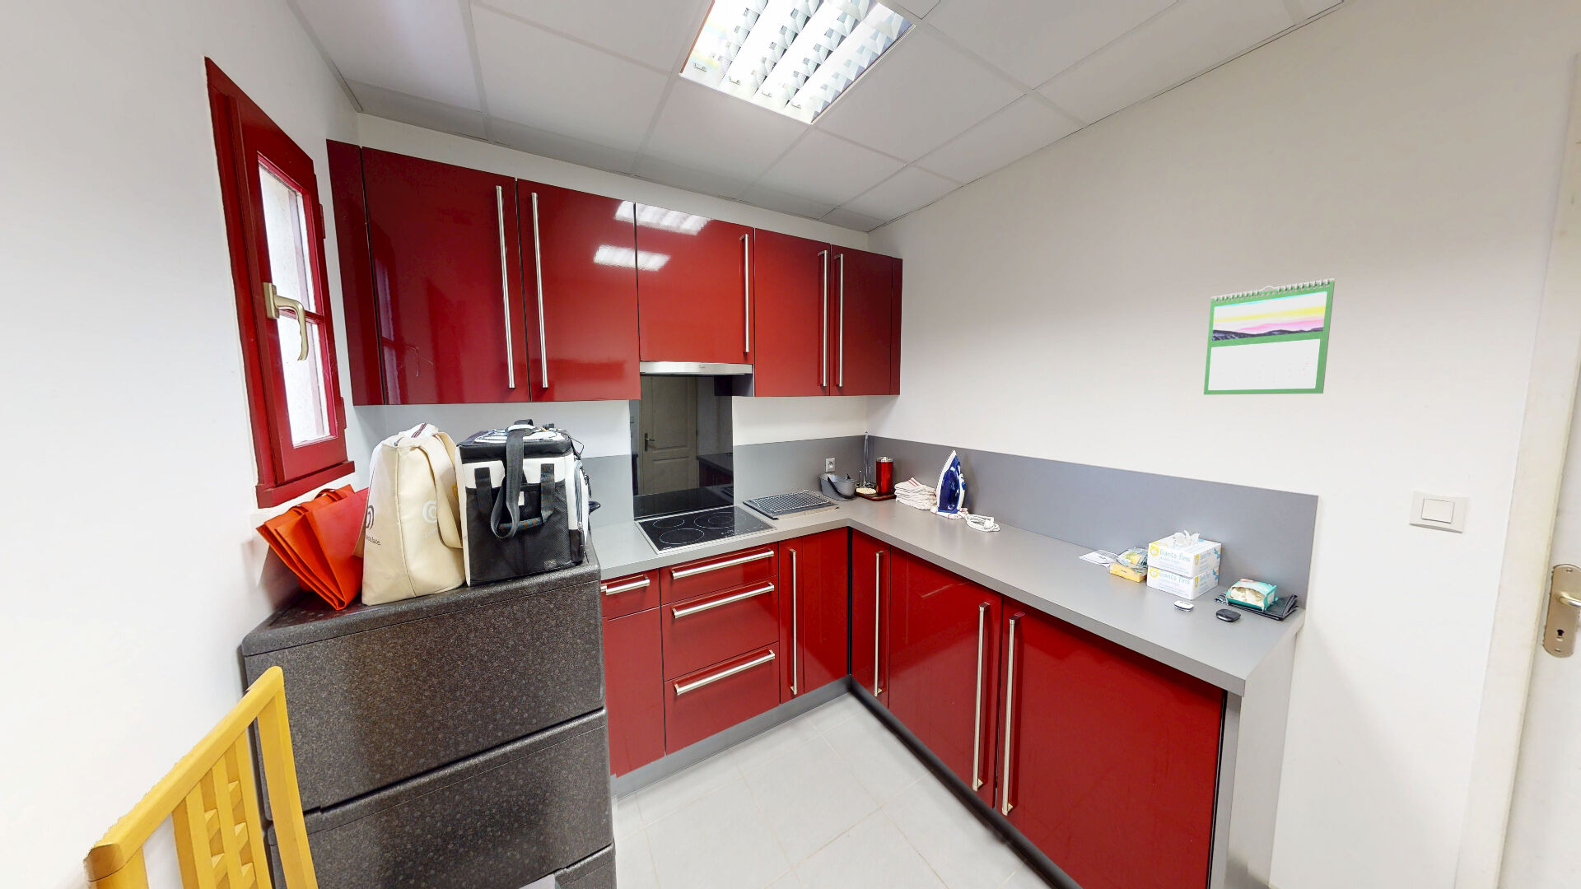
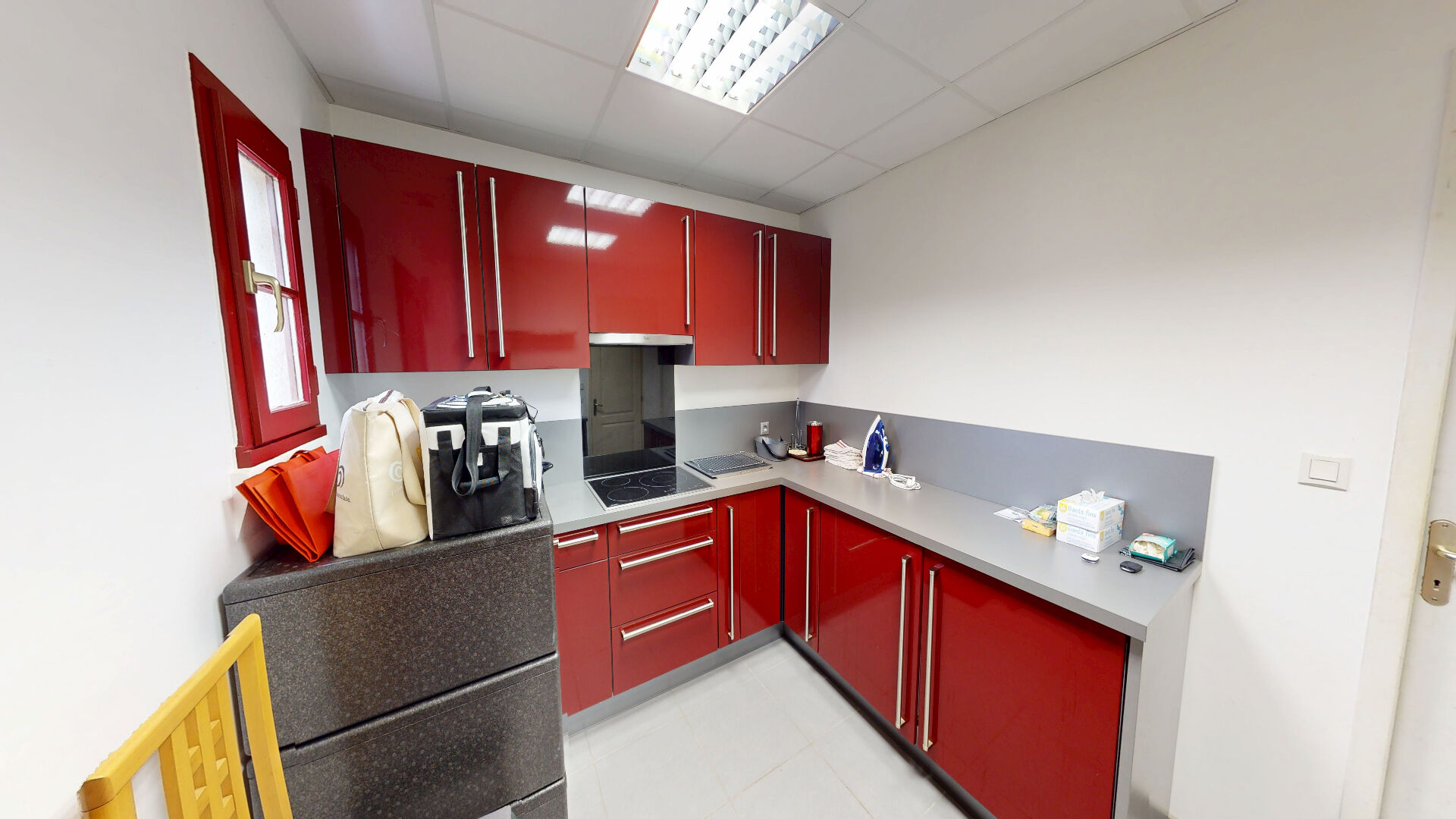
- calendar [1203,278,1336,396]
